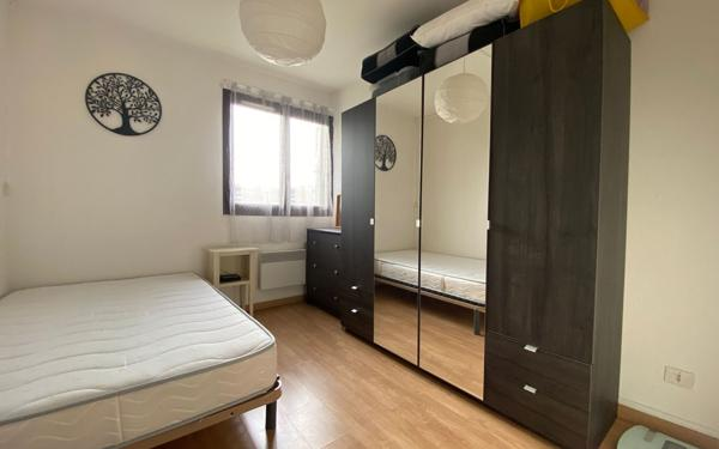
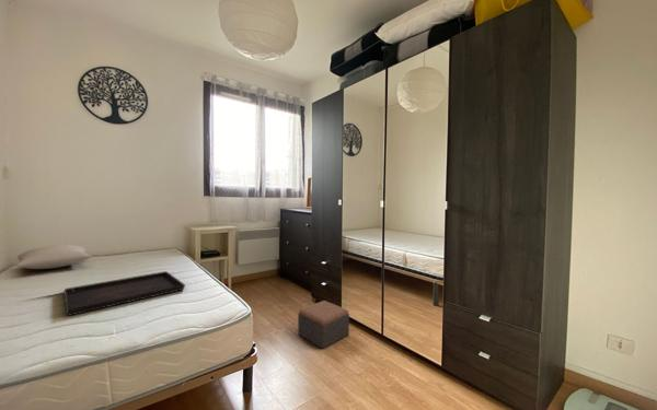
+ footstool [297,300,350,350]
+ serving tray [64,270,186,317]
+ pillow [14,244,93,270]
